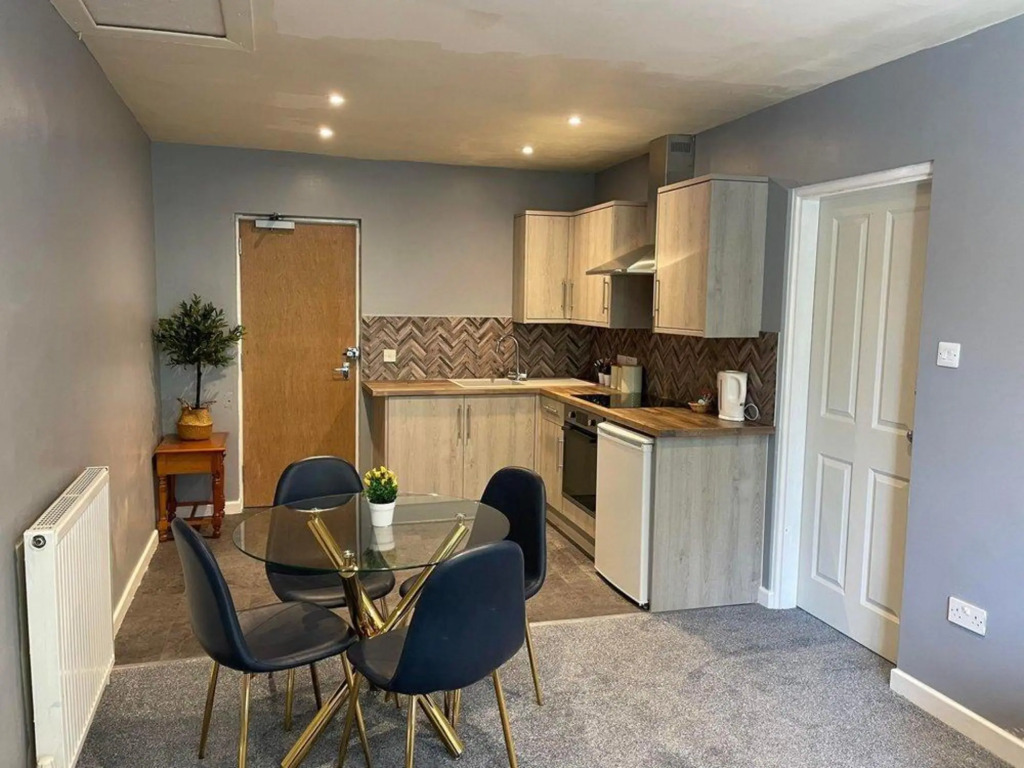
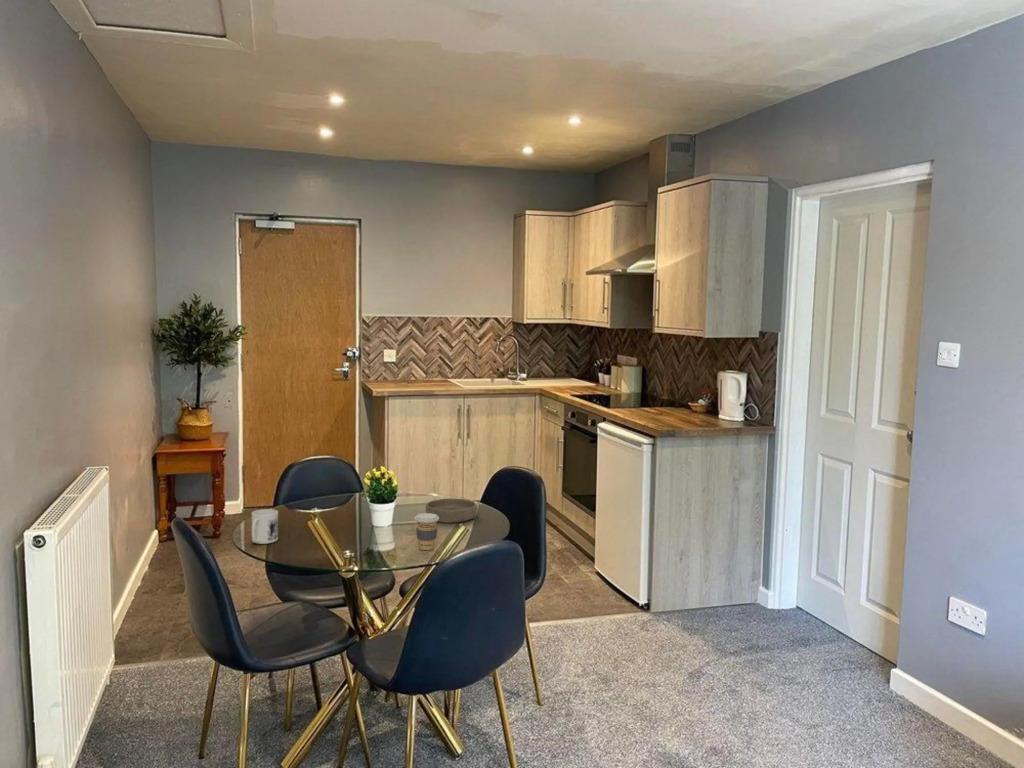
+ coffee cup [414,512,439,551]
+ bowl [425,497,478,524]
+ mug [251,508,279,545]
